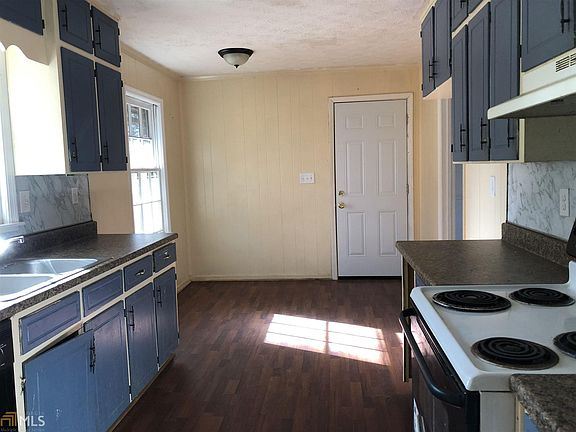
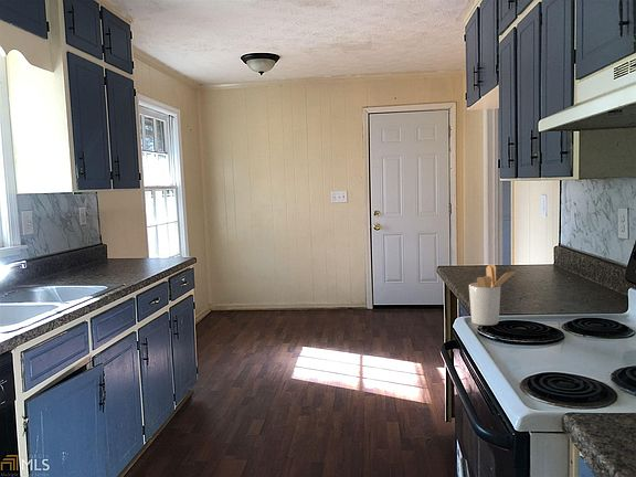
+ utensil holder [468,264,519,327]
